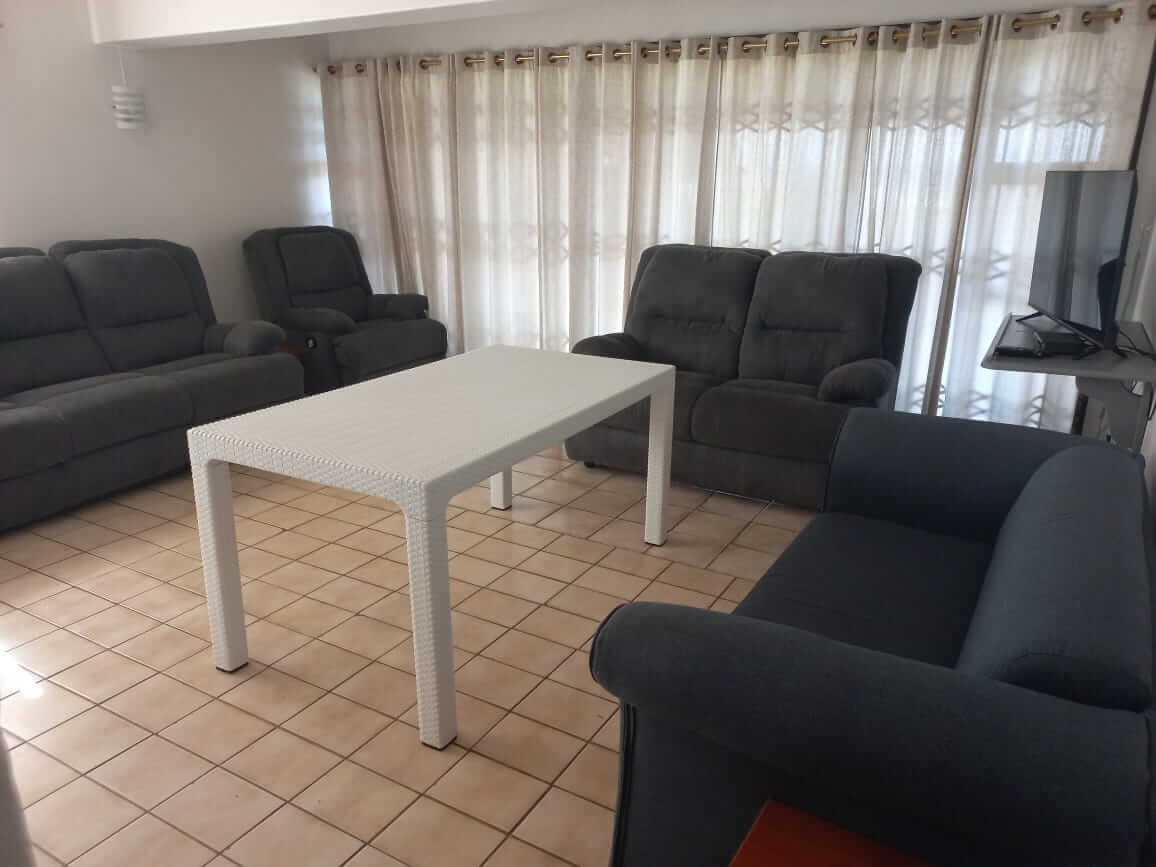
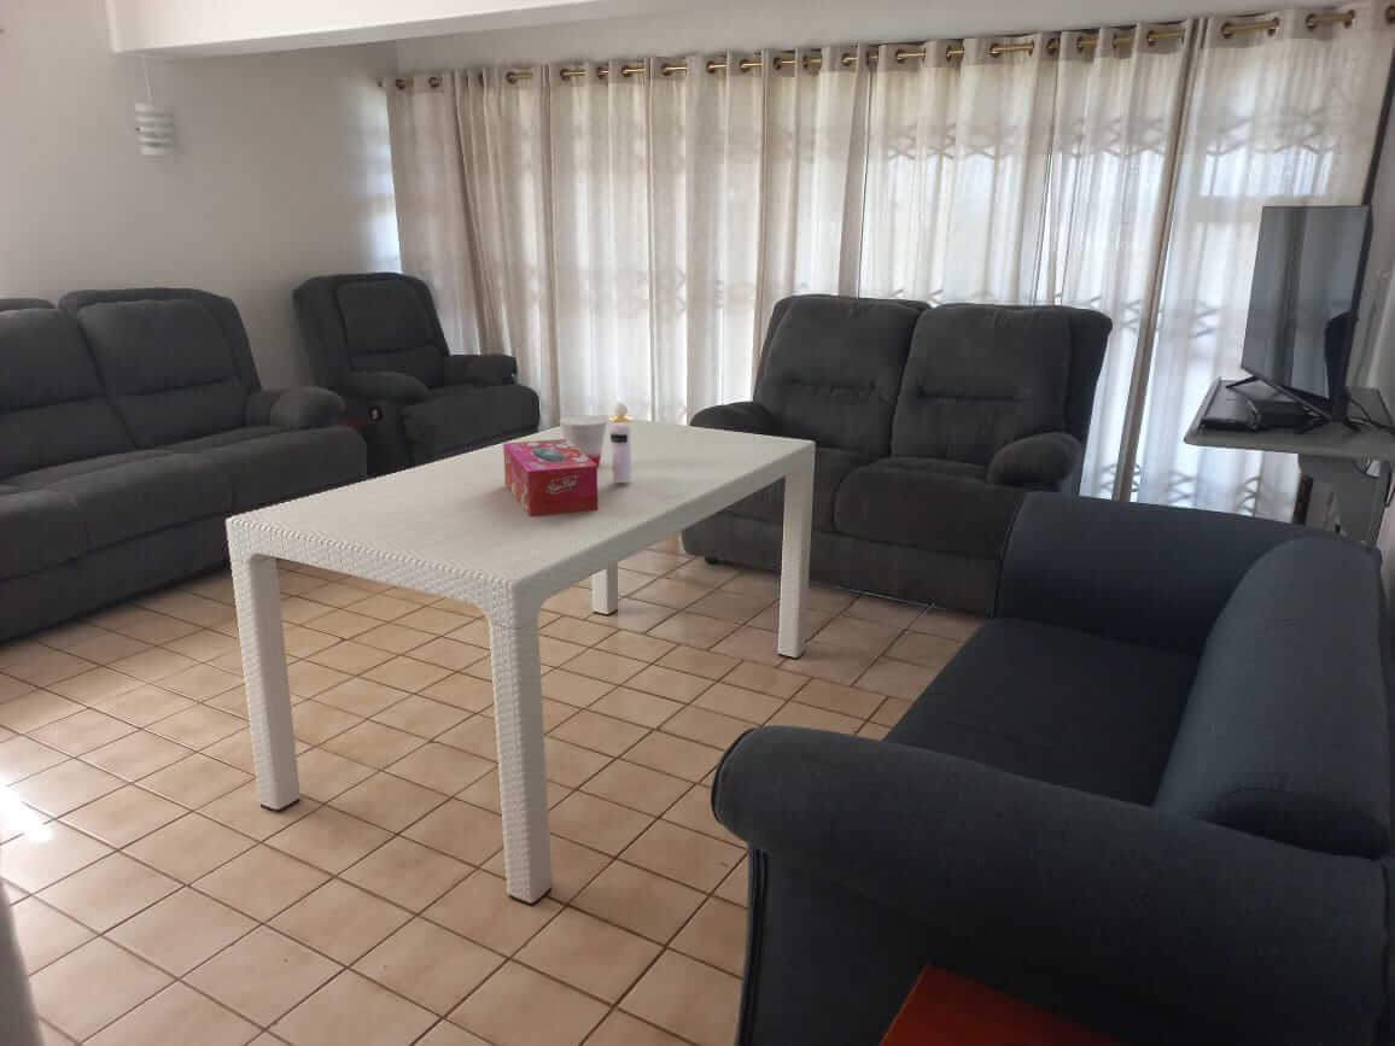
+ cup [559,415,608,467]
+ tissue box [502,438,599,516]
+ perfume bottle [608,401,635,483]
